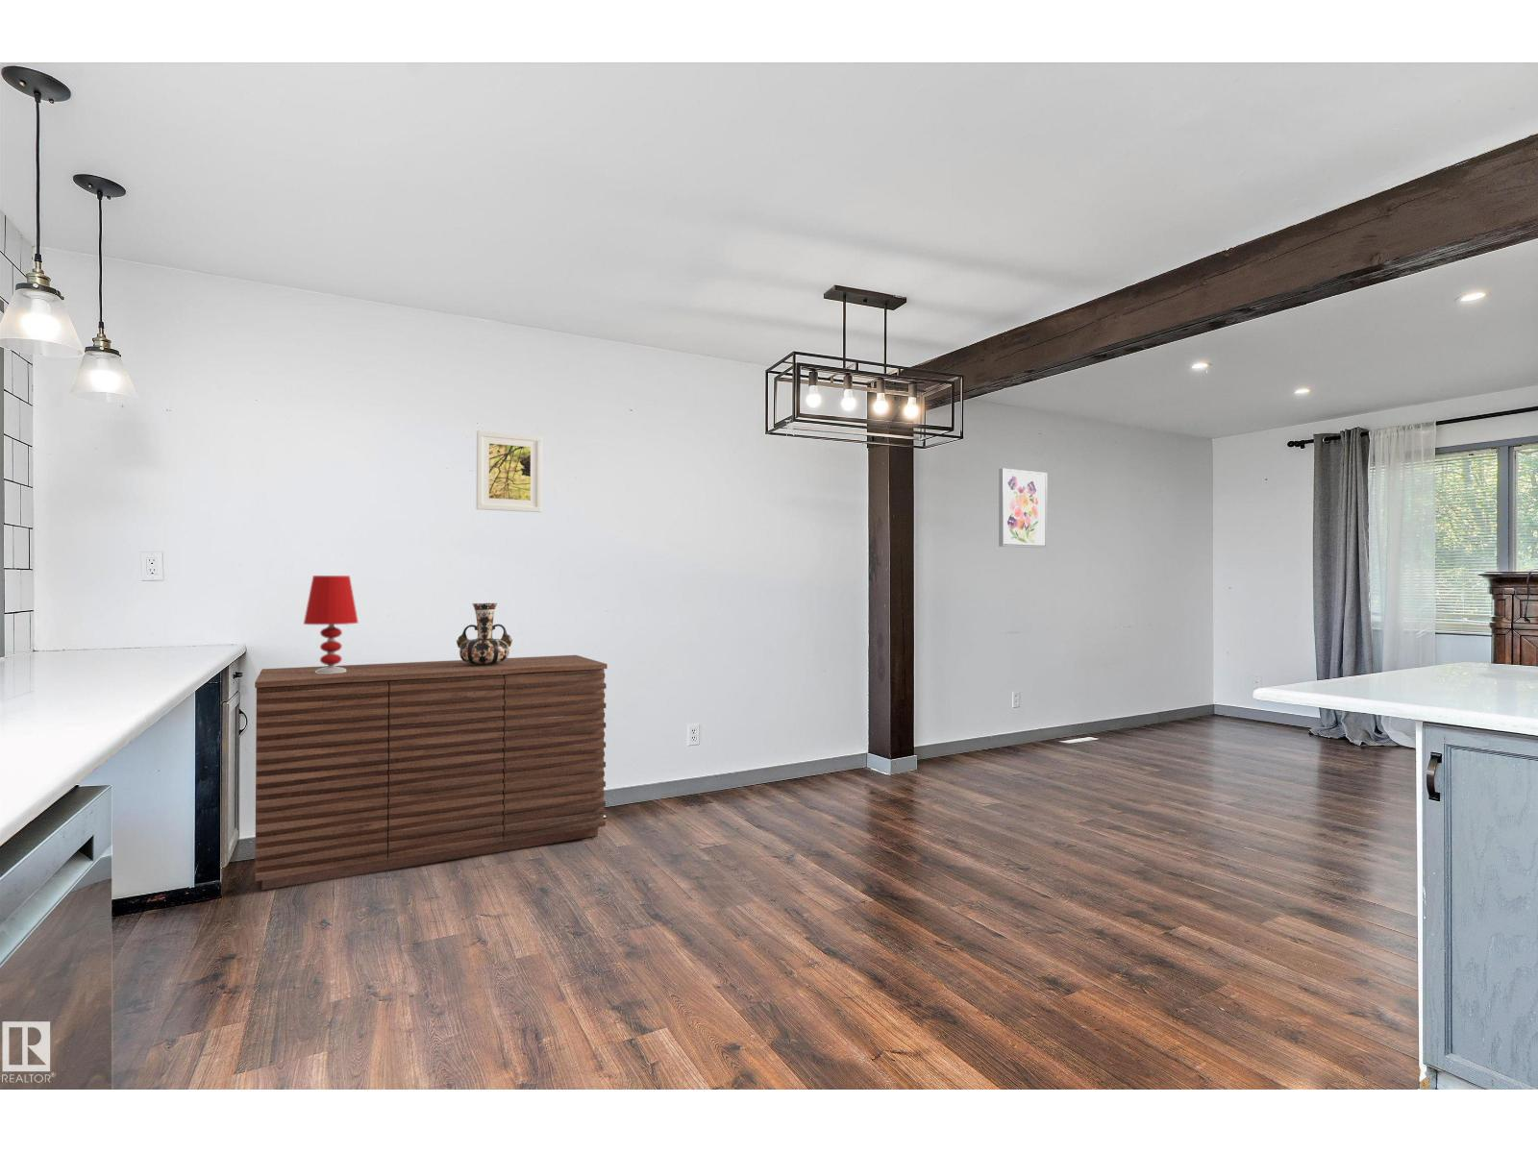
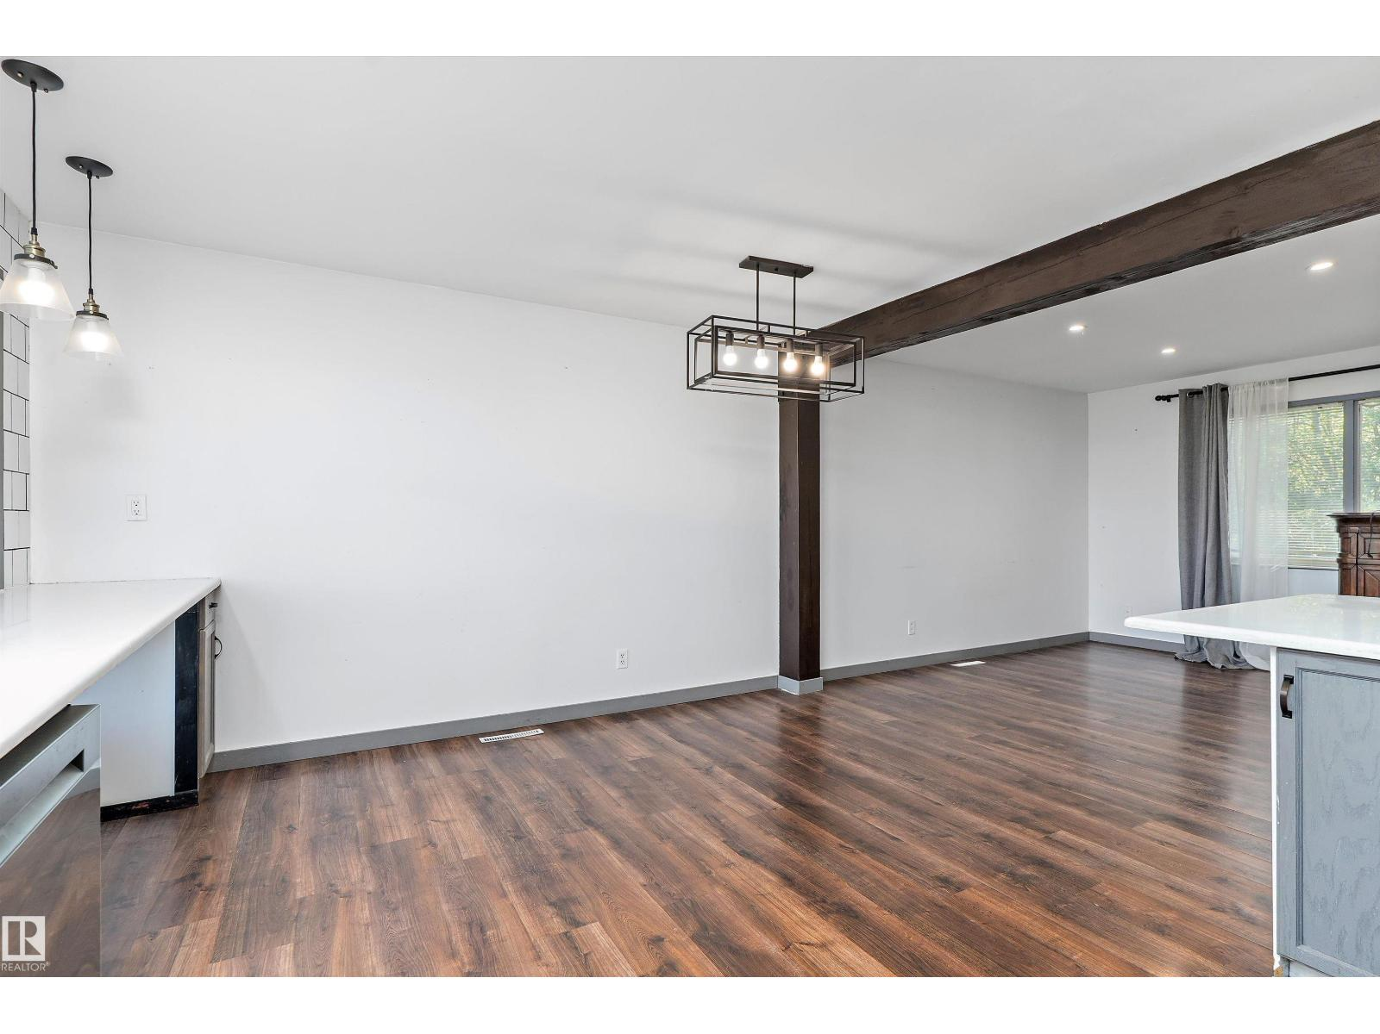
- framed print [475,430,543,514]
- decorative vase [455,602,513,666]
- wall art [998,467,1048,549]
- sideboard [254,654,608,890]
- table lamp [303,574,360,673]
